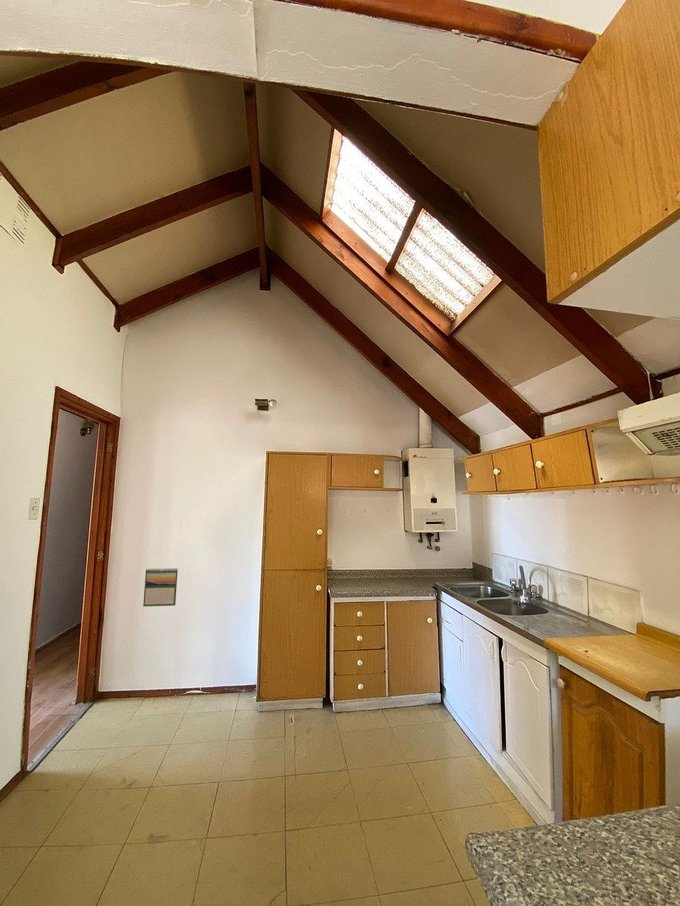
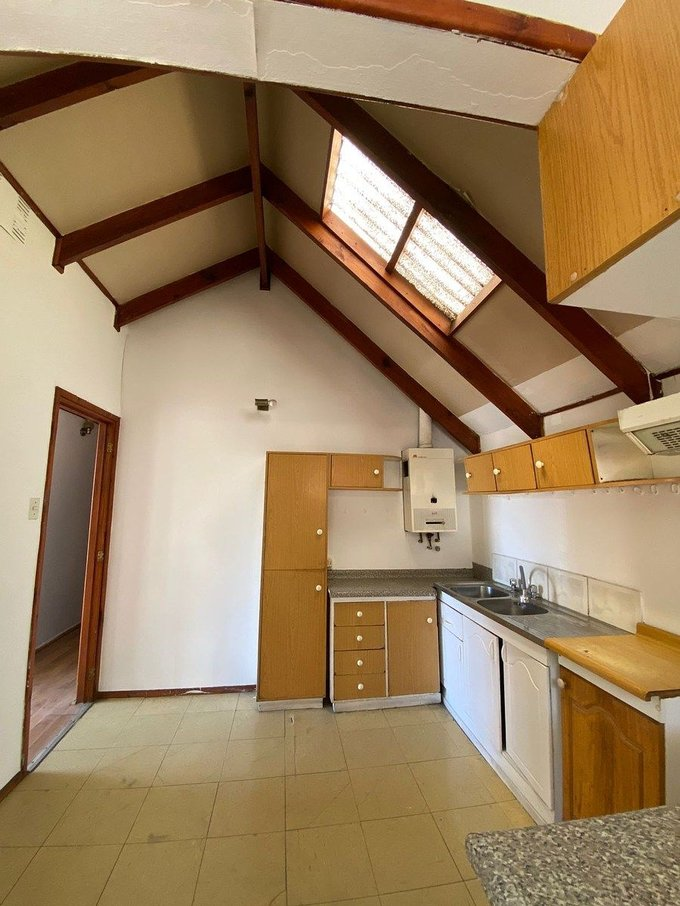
- calendar [142,567,179,607]
